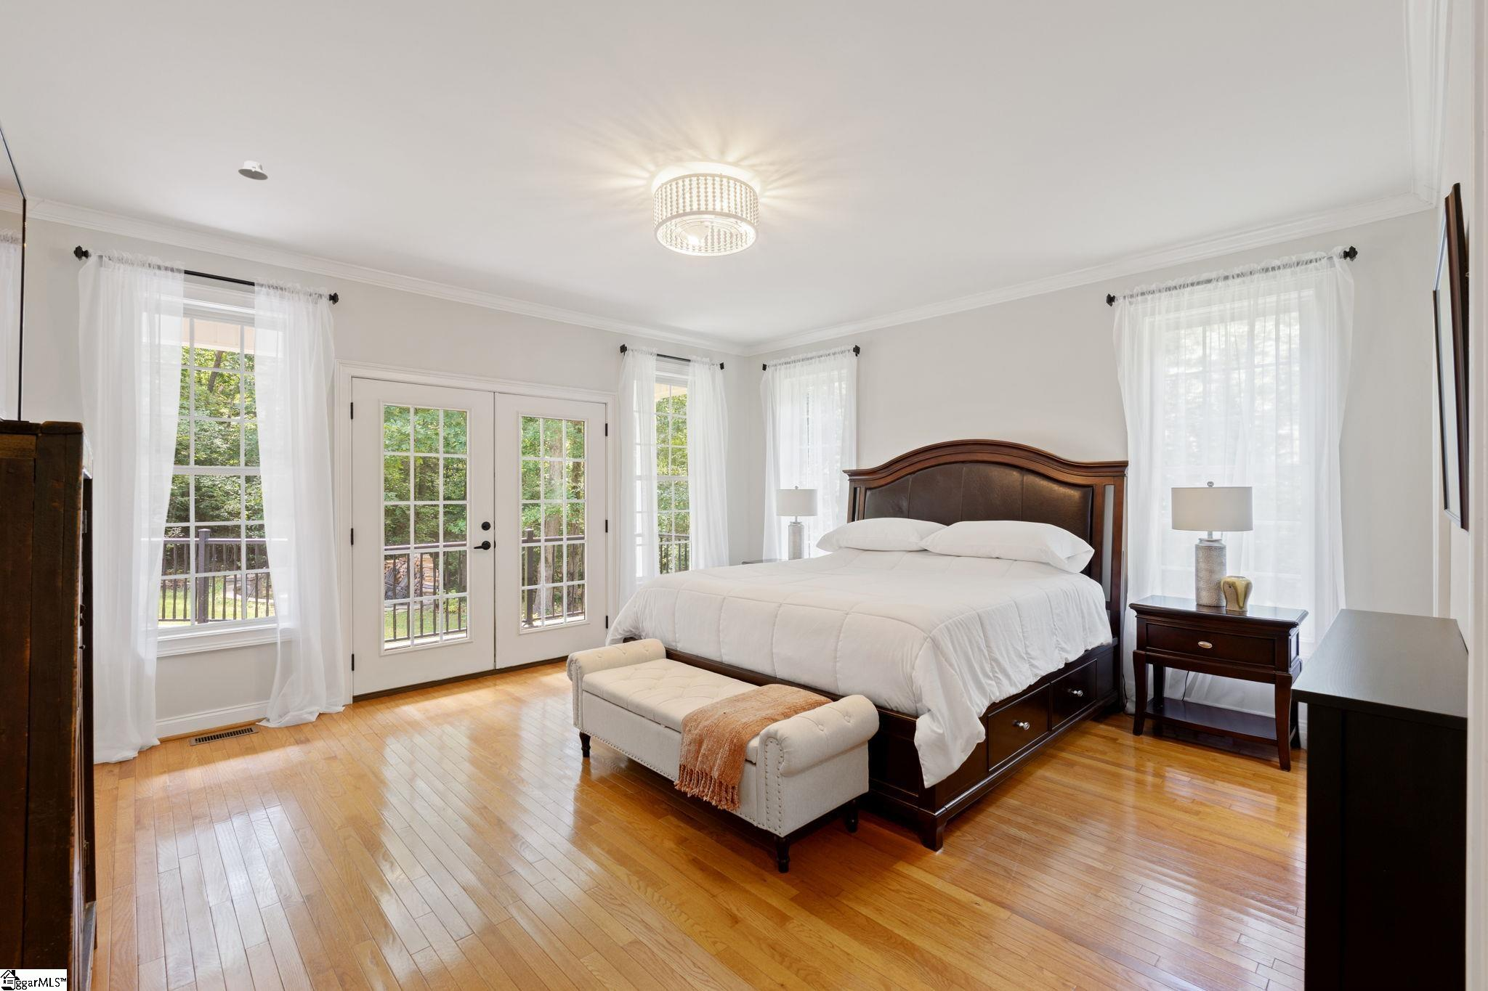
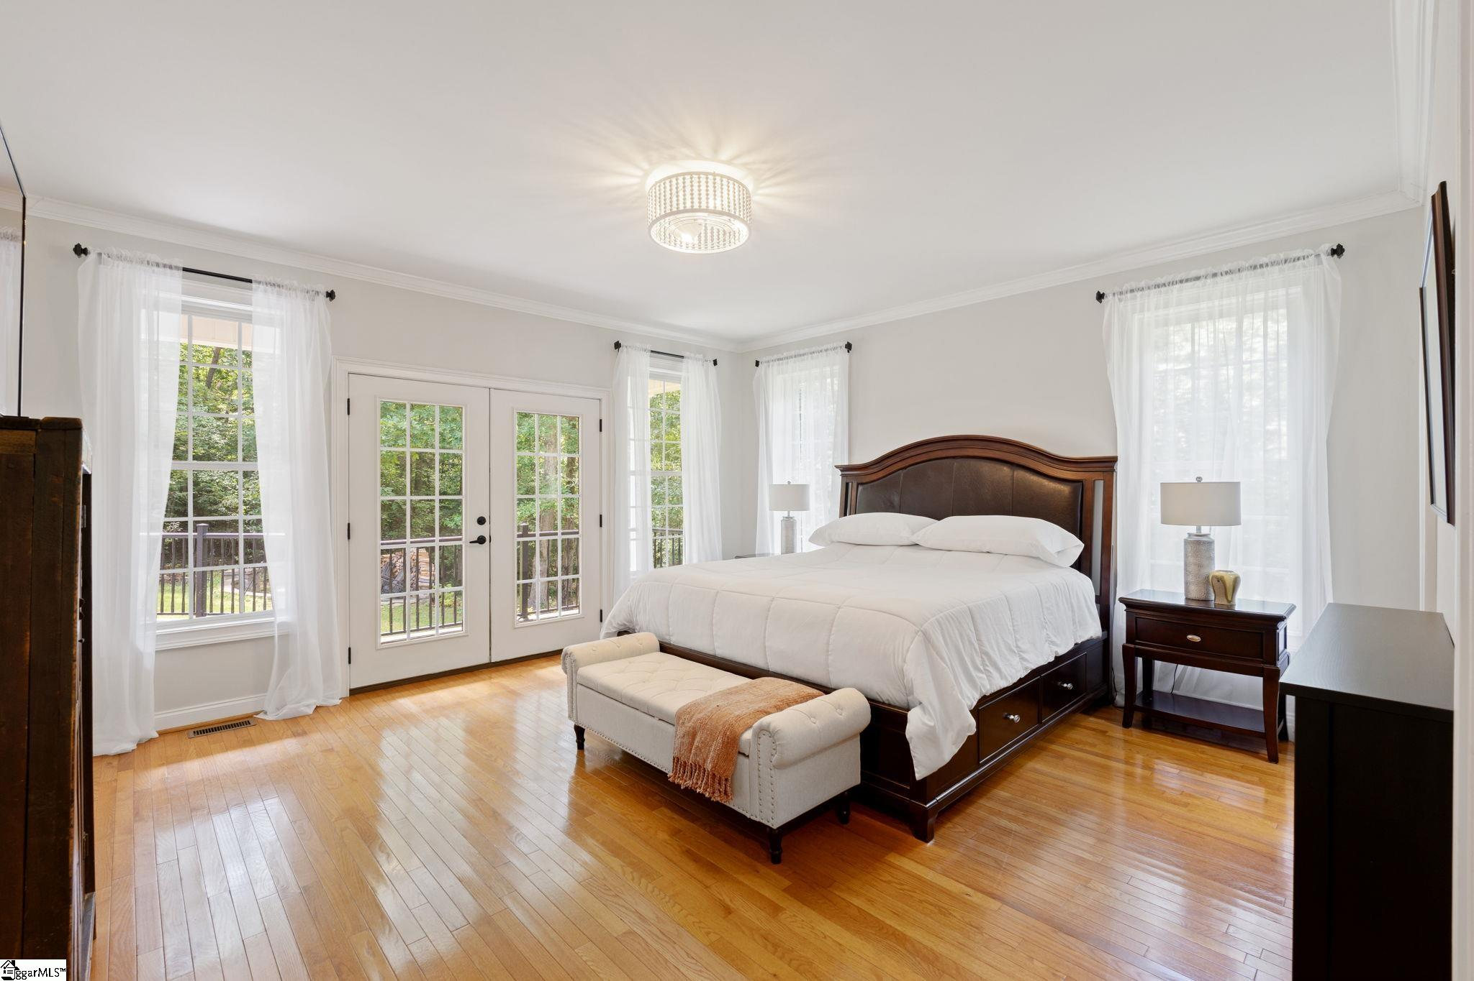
- recessed light [238,159,269,180]
